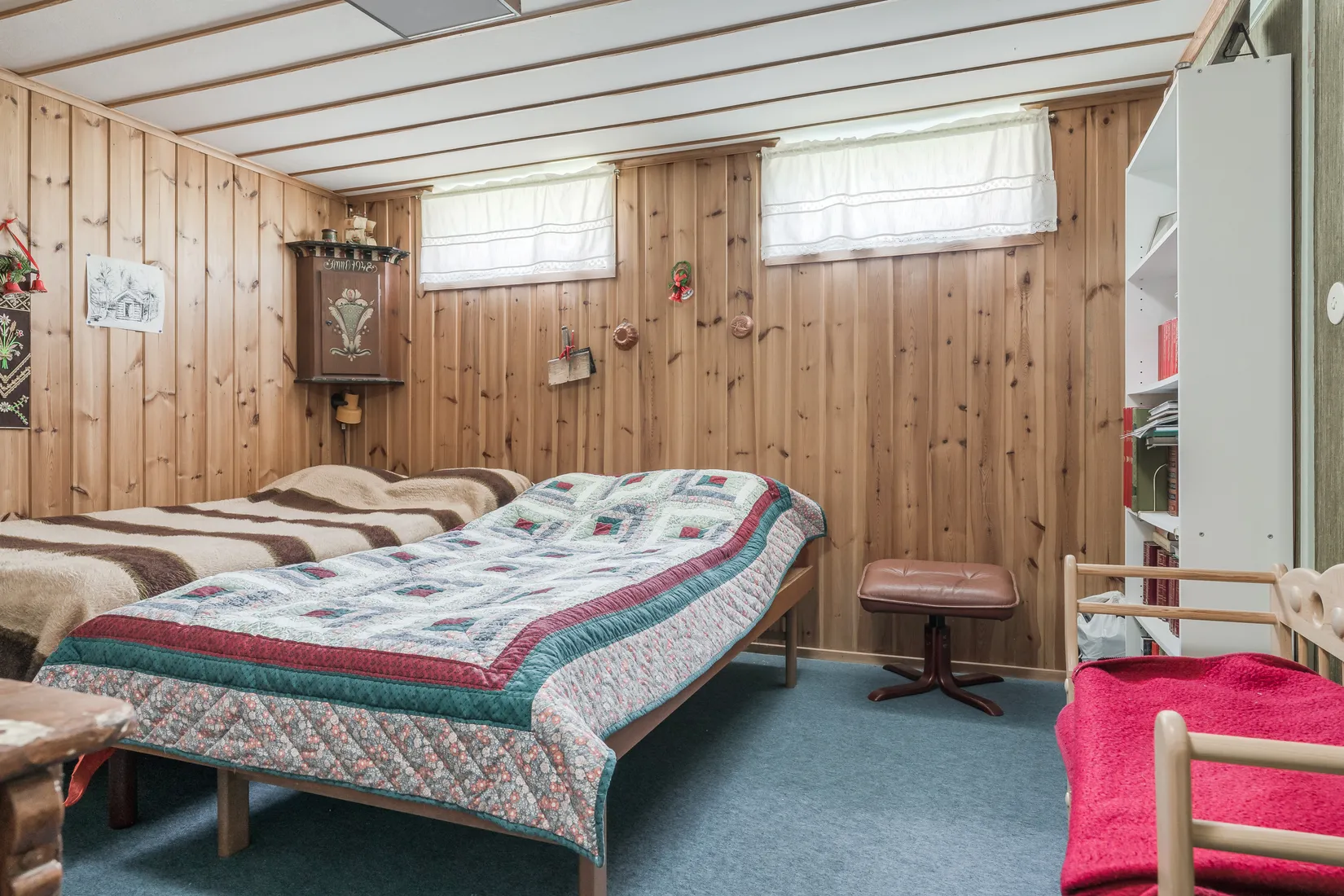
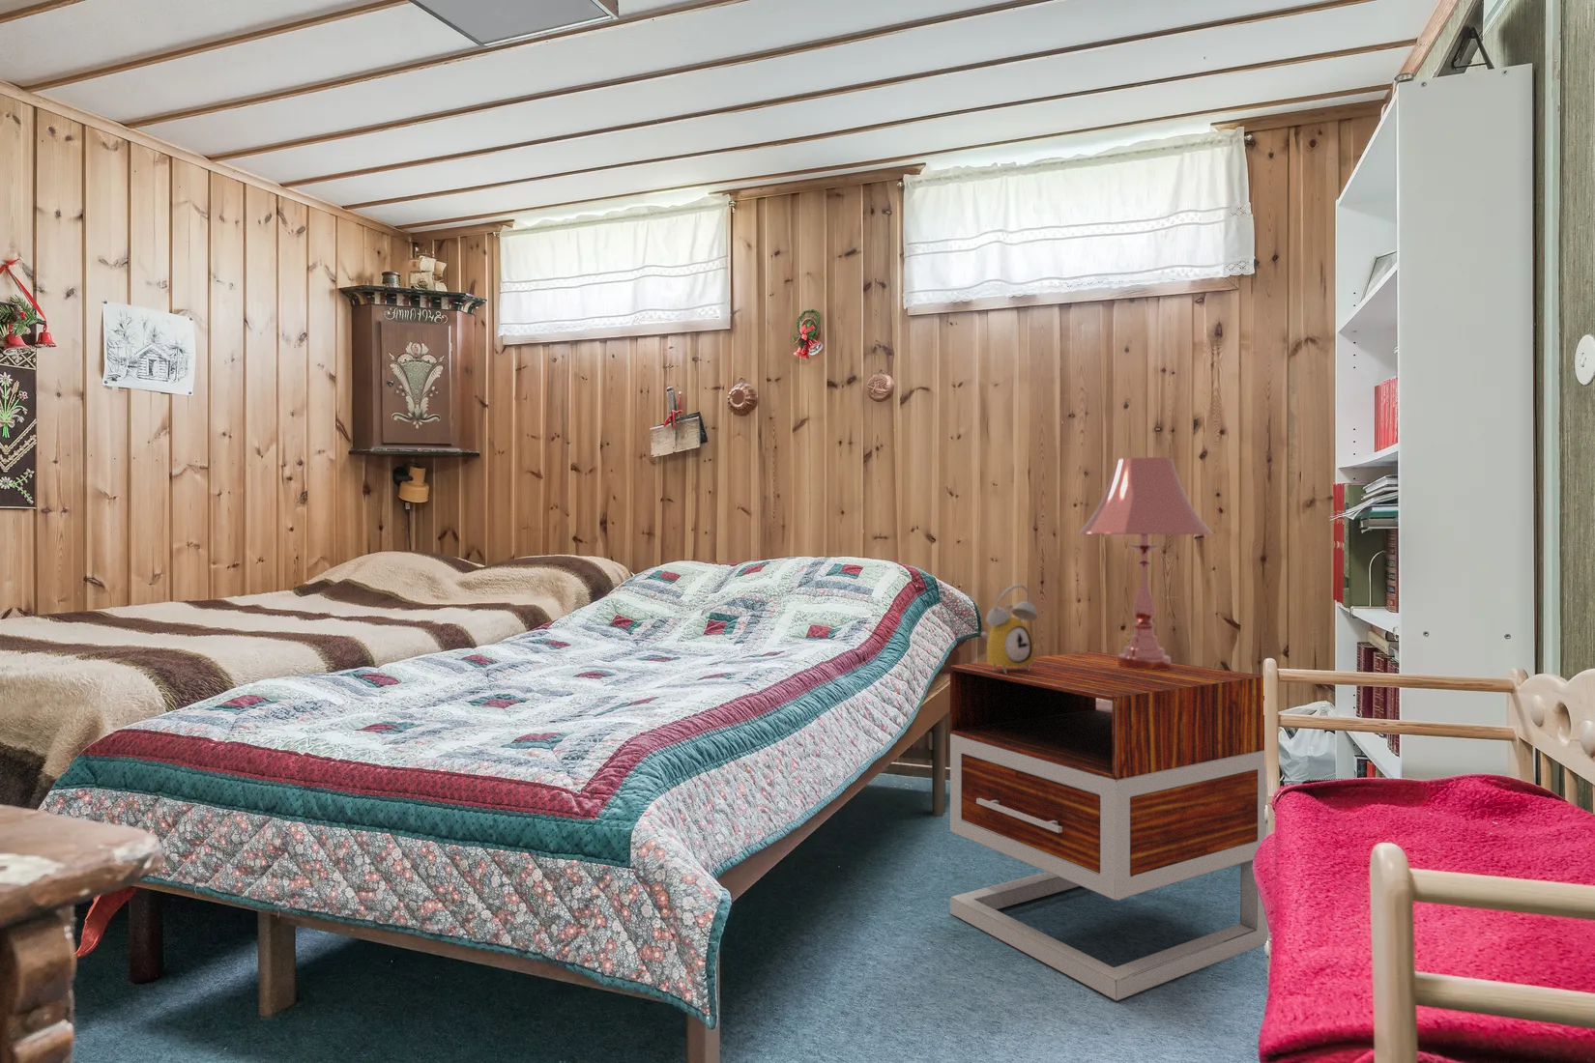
+ alarm clock [980,584,1038,674]
+ nightstand [949,650,1269,1002]
+ table lamp [1078,456,1214,670]
